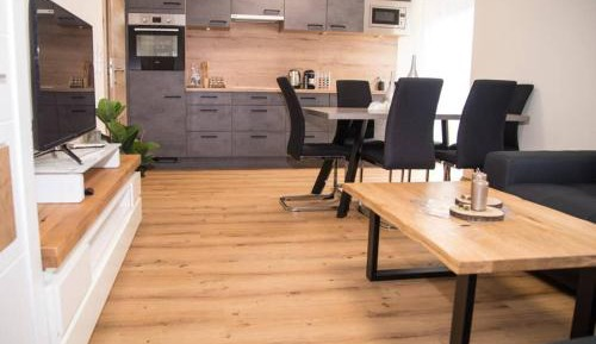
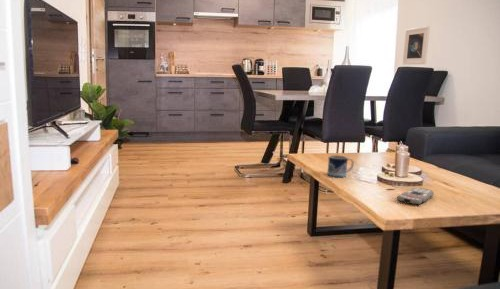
+ remote control [396,187,435,206]
+ mug [327,154,355,178]
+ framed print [402,25,431,66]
